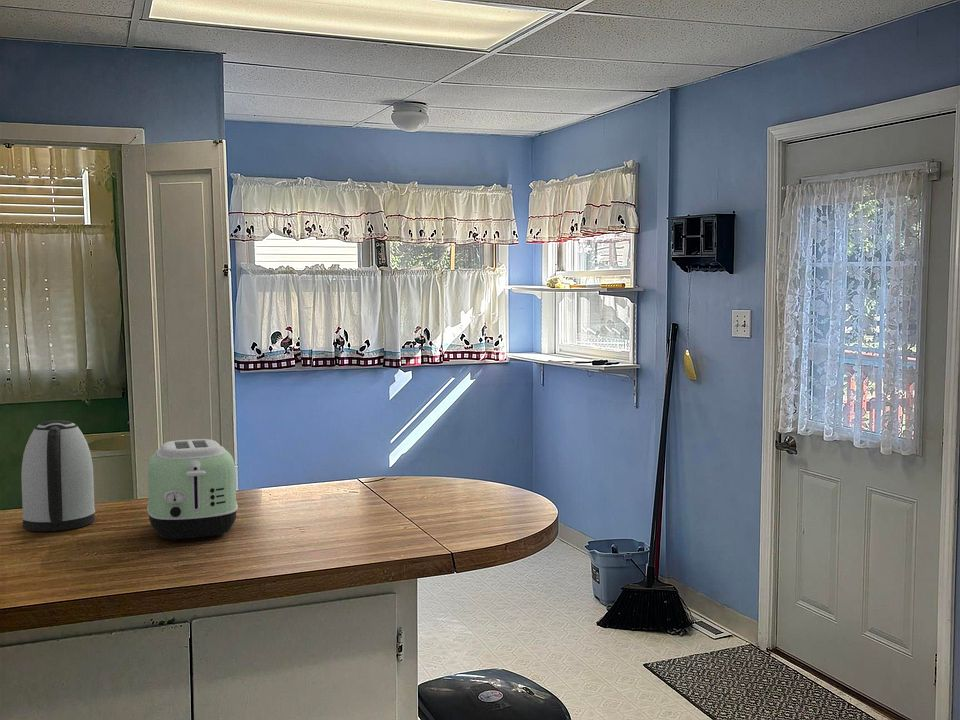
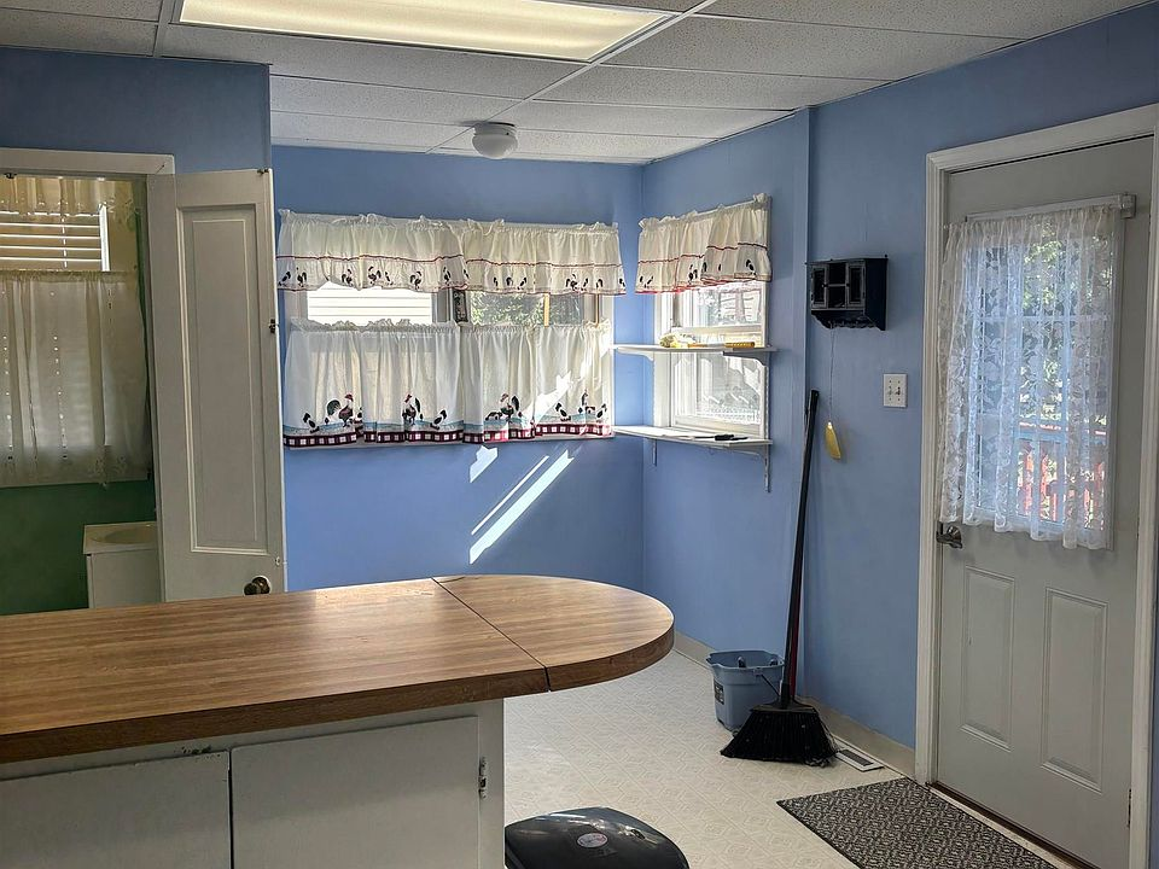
- kettle [20,419,96,532]
- toaster [146,438,239,541]
